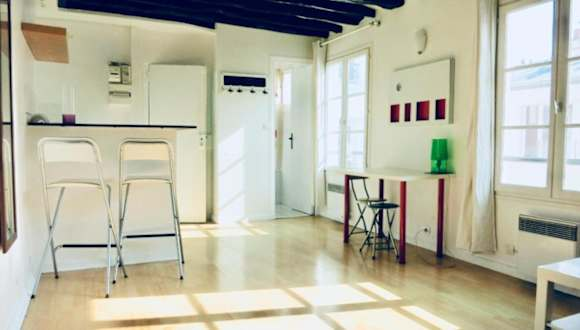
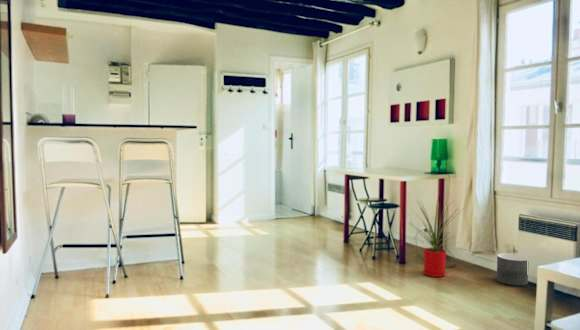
+ house plant [408,193,466,278]
+ planter [496,252,529,287]
